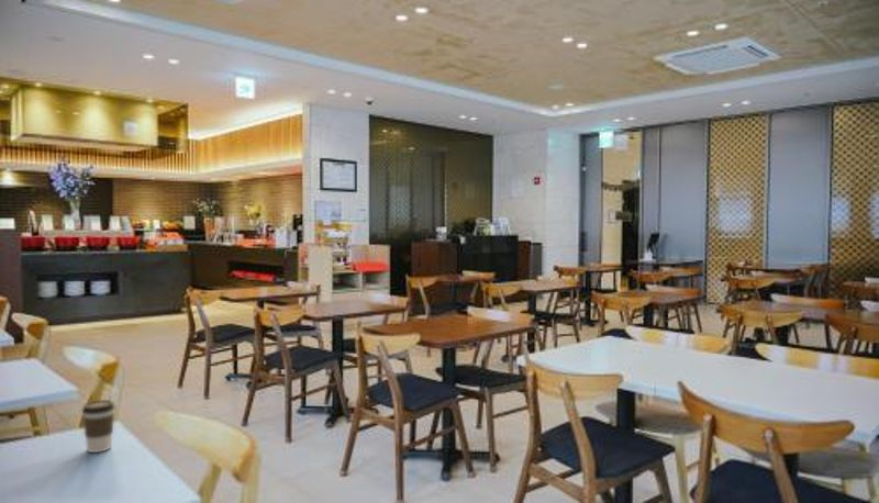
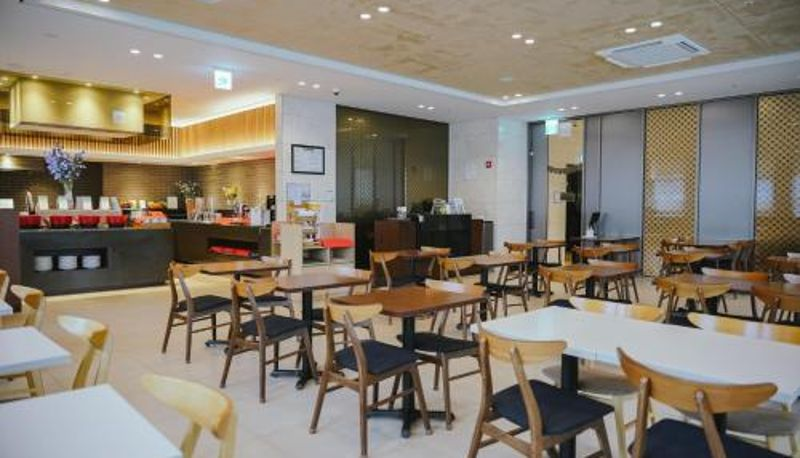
- coffee cup [81,399,116,454]
